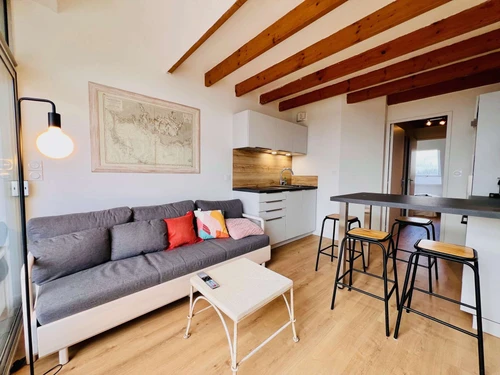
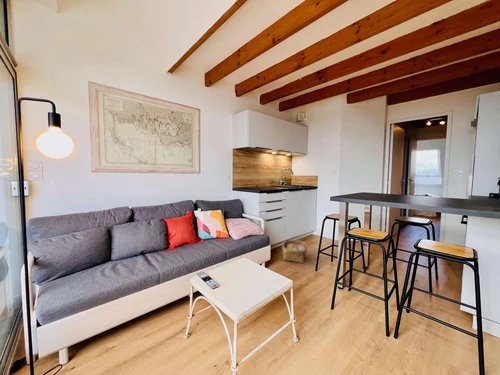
+ woven basket [281,234,308,264]
